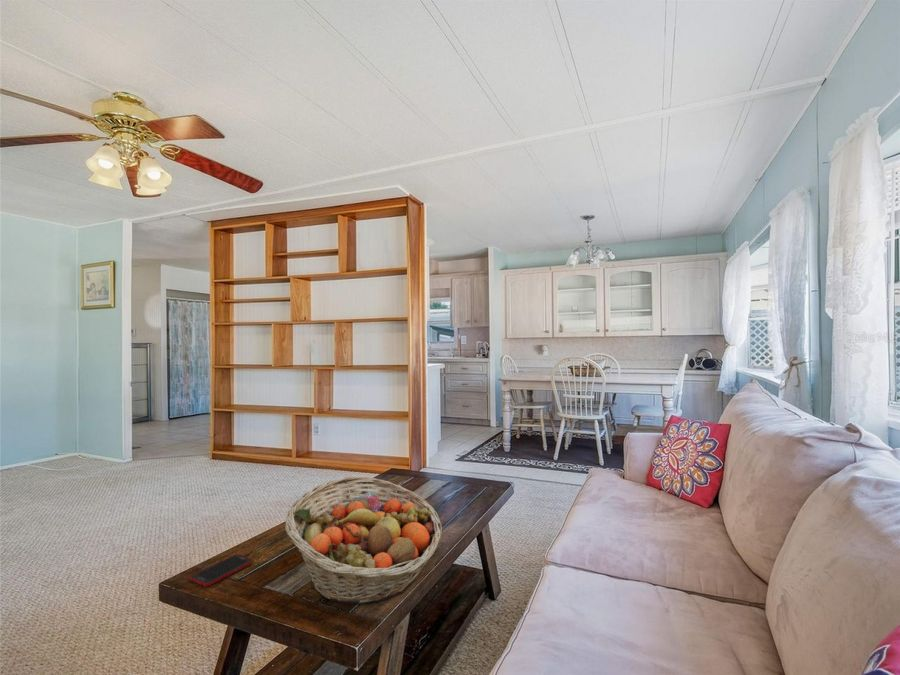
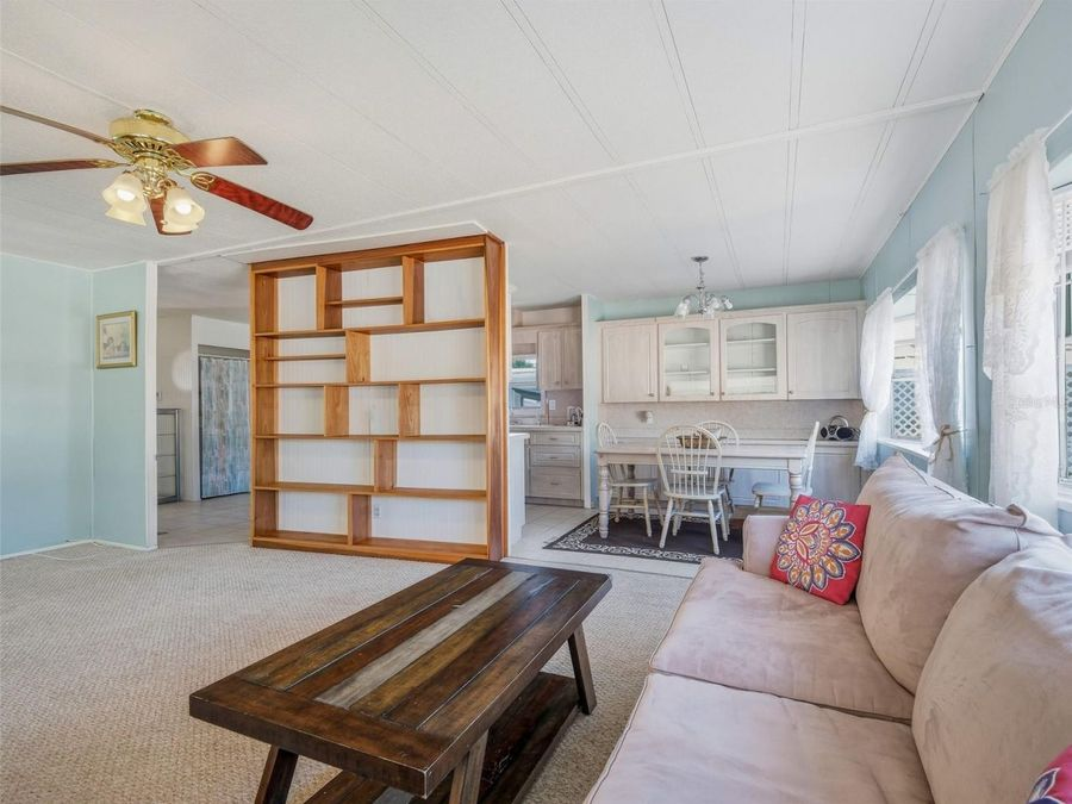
- fruit basket [284,476,443,605]
- cell phone [189,553,254,588]
